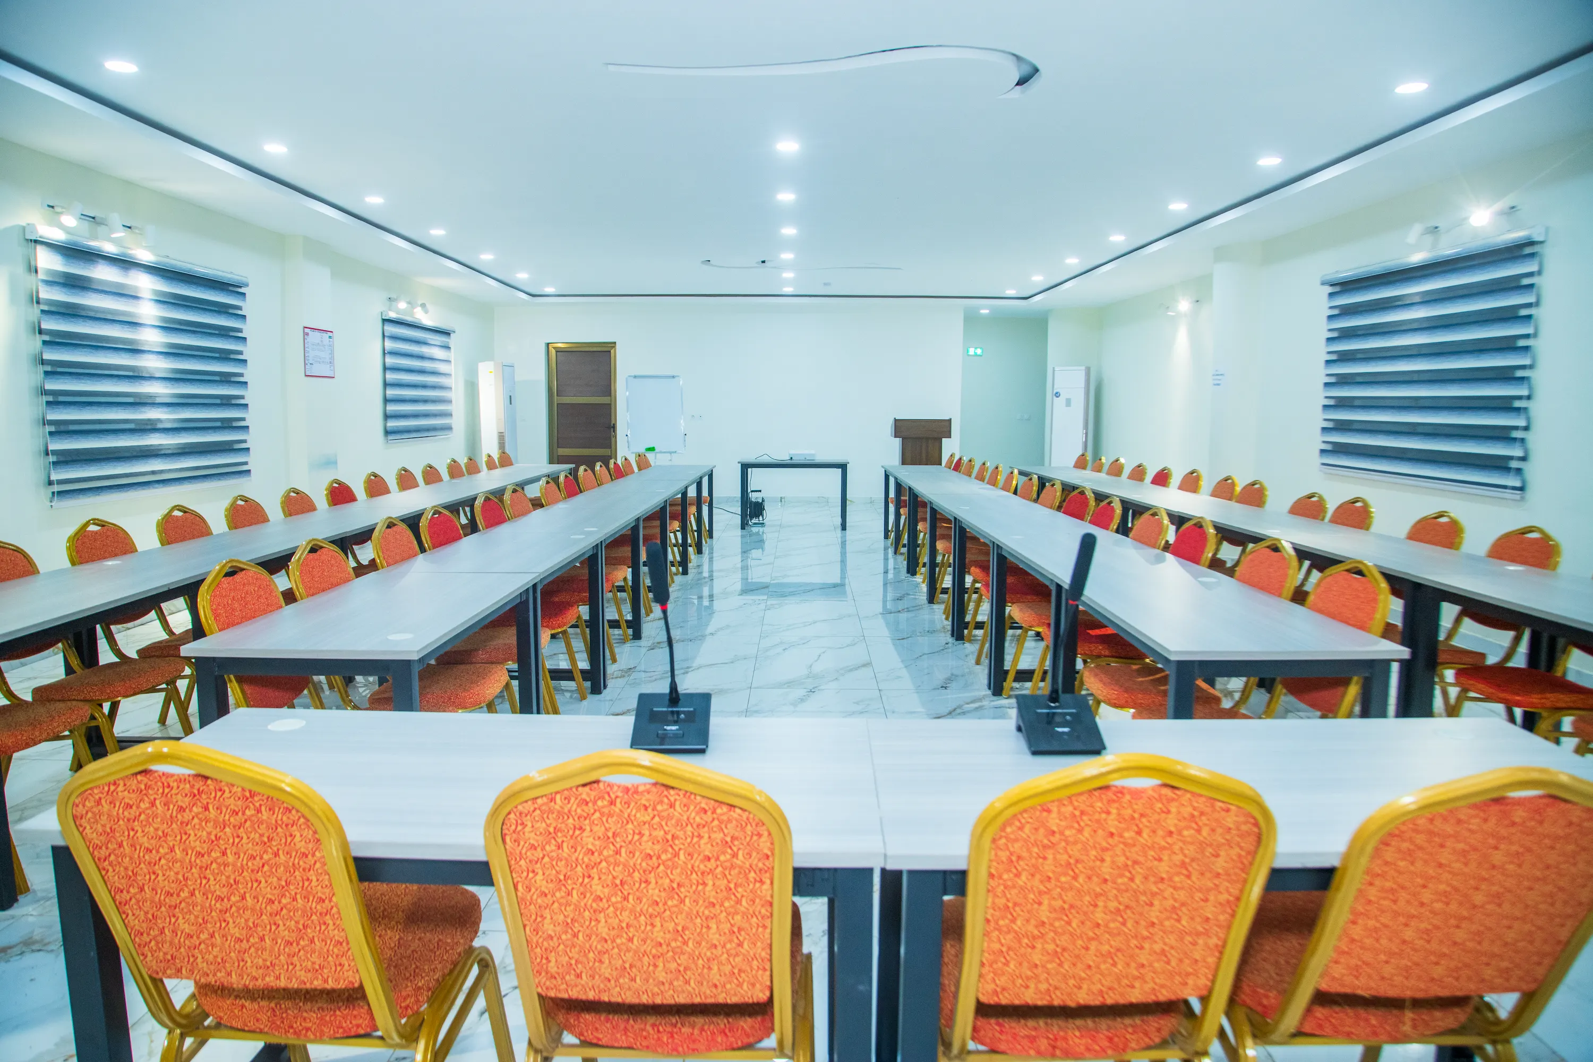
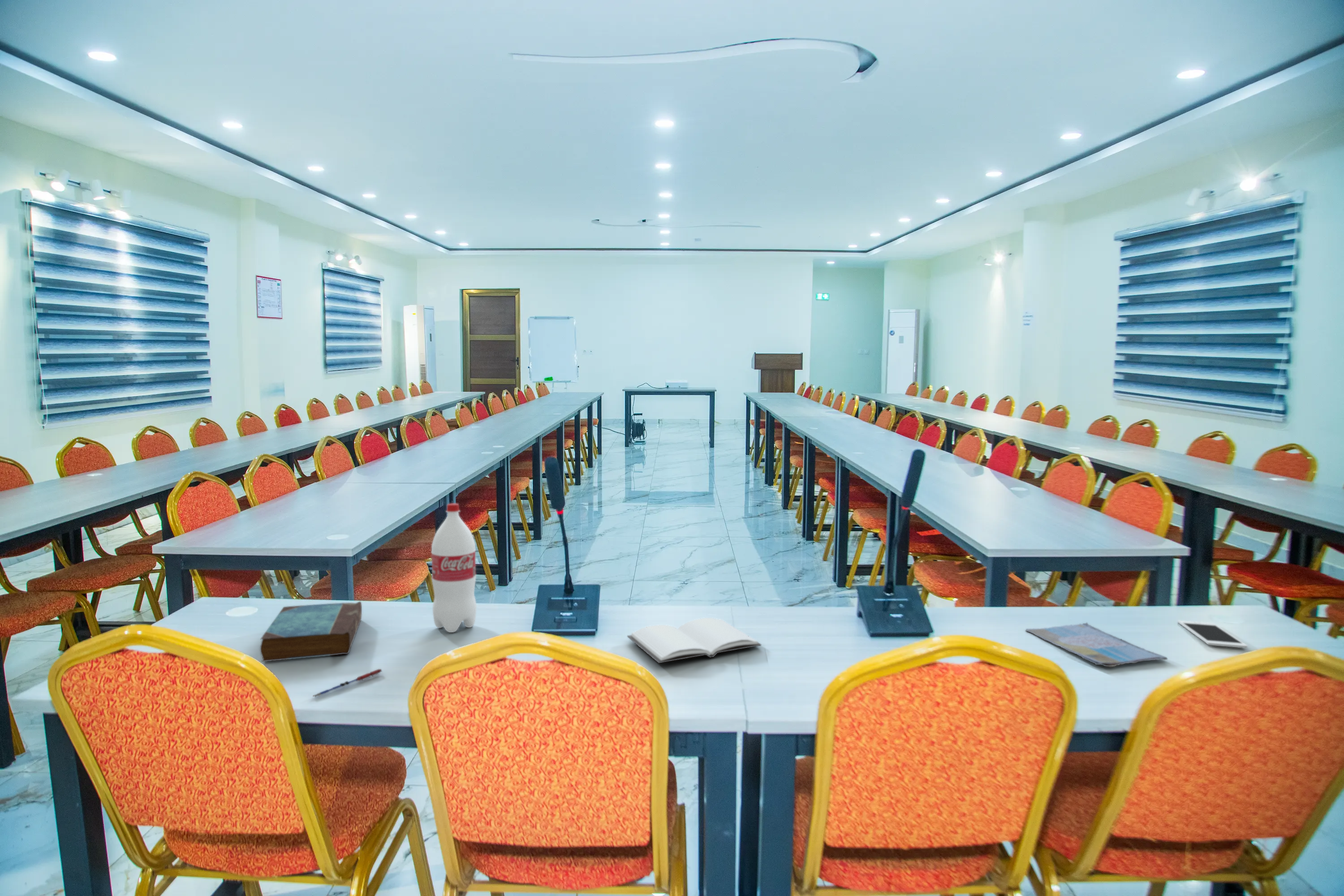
+ pen [312,668,383,698]
+ book [259,601,362,662]
+ book [627,617,762,664]
+ bottle [431,503,477,633]
+ book [1025,622,1168,667]
+ cell phone [1177,620,1248,649]
